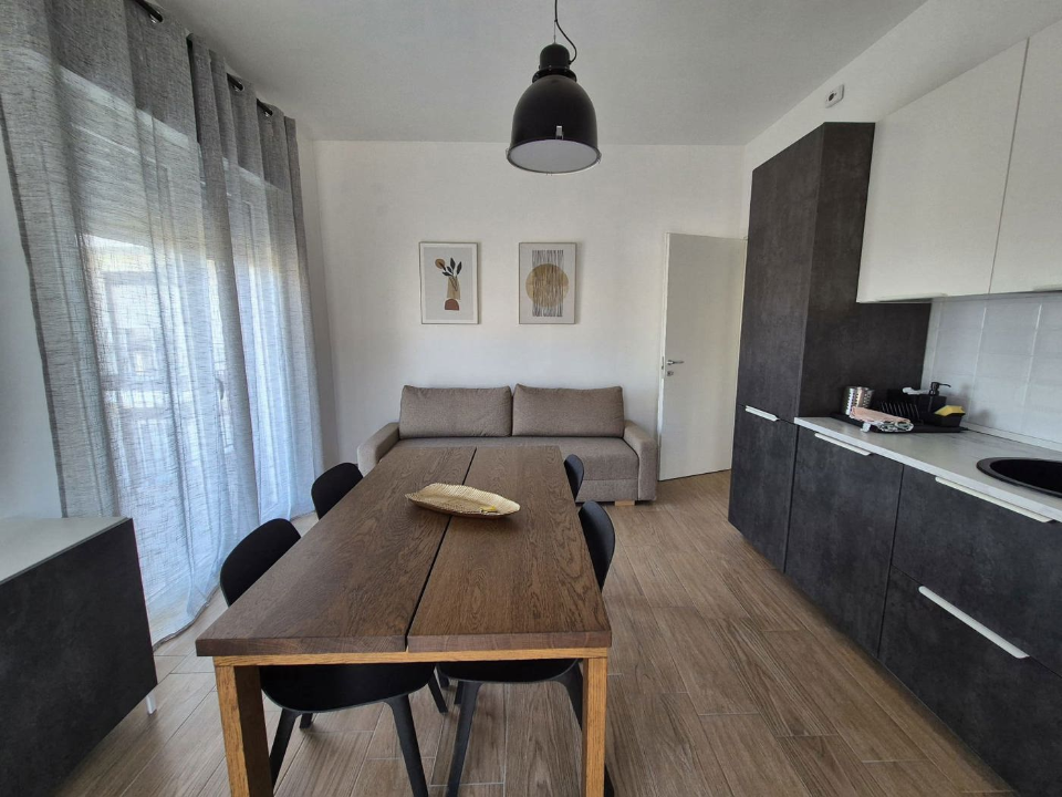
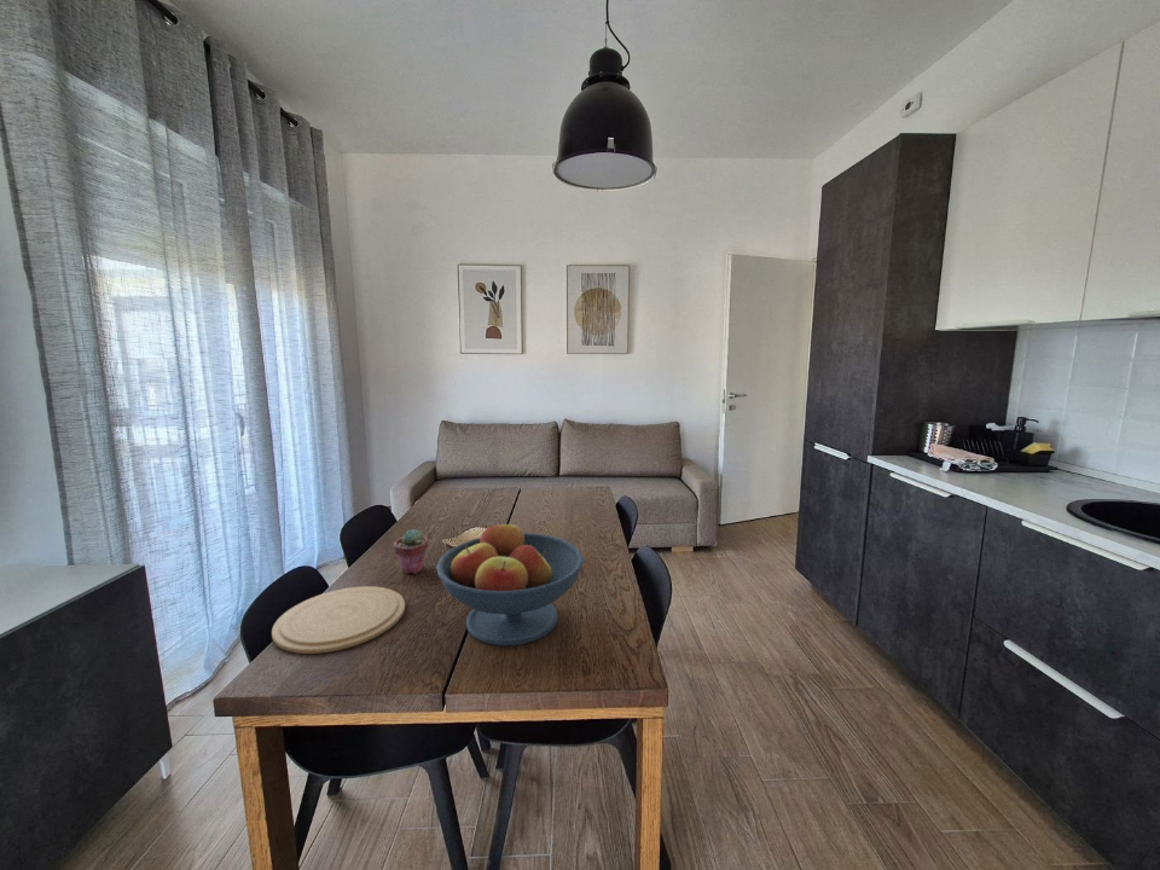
+ fruit bowl [435,518,585,648]
+ potted succulent [393,528,429,575]
+ plate [271,585,406,655]
